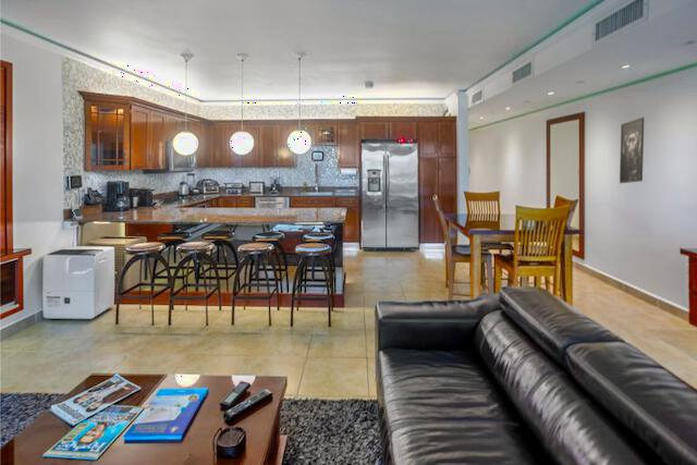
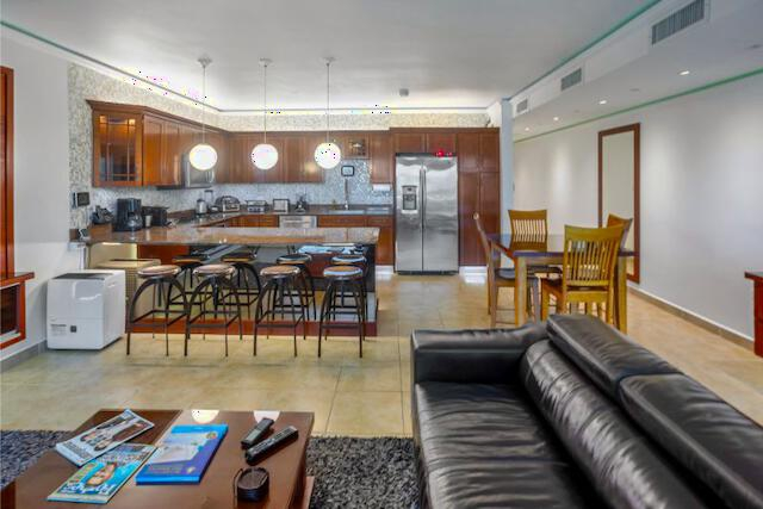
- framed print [619,117,645,184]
